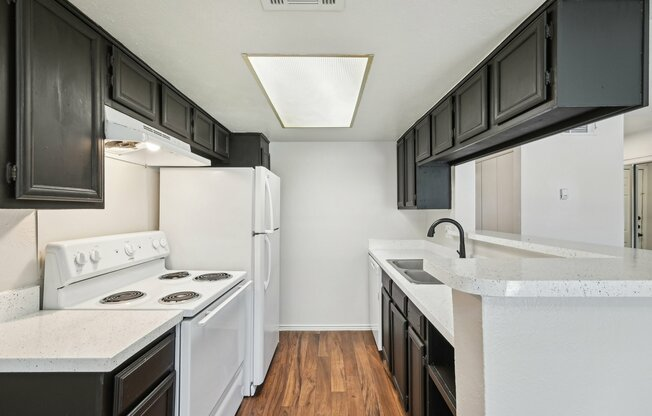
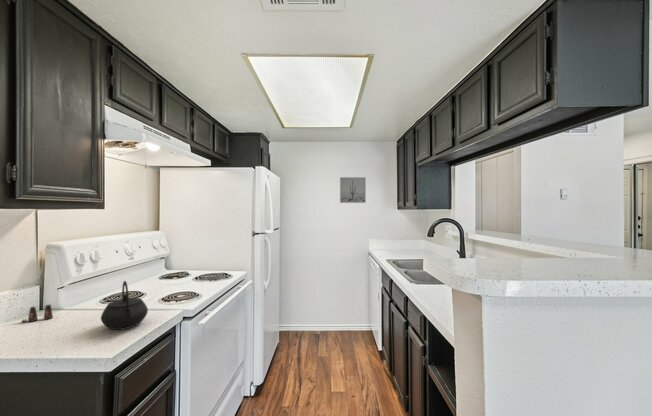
+ salt shaker [20,304,54,323]
+ wall art [339,176,367,204]
+ kettle [100,280,149,331]
